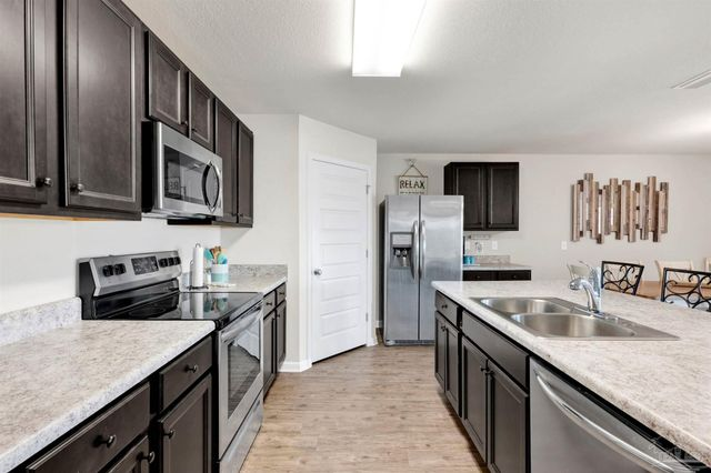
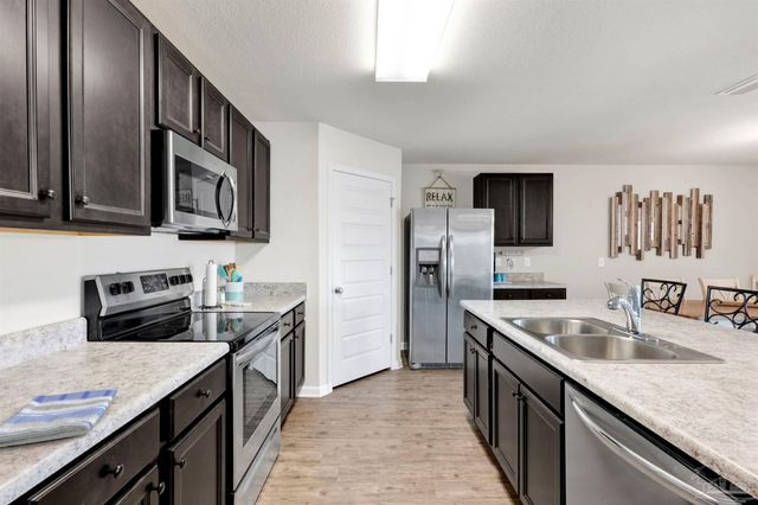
+ dish towel [0,389,118,448]
